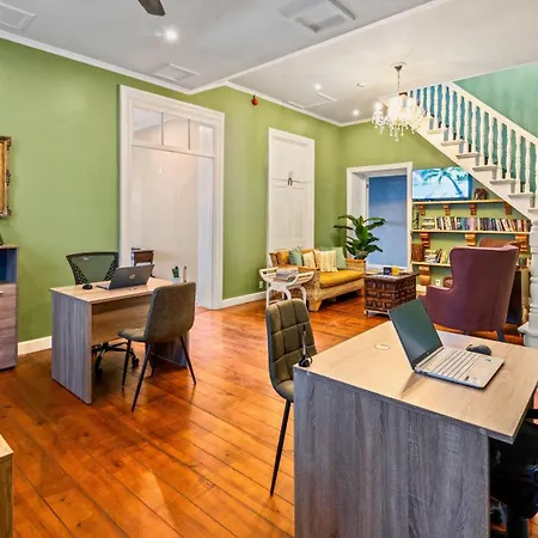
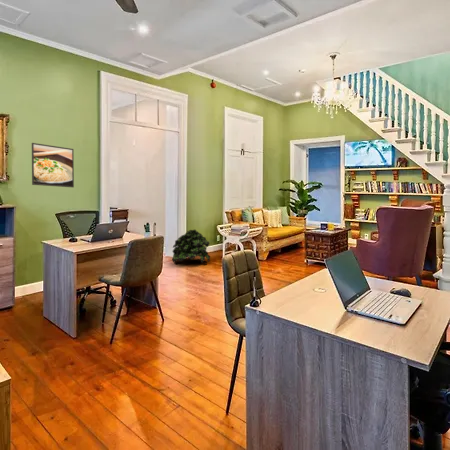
+ potted plant [171,228,211,264]
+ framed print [31,142,75,188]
